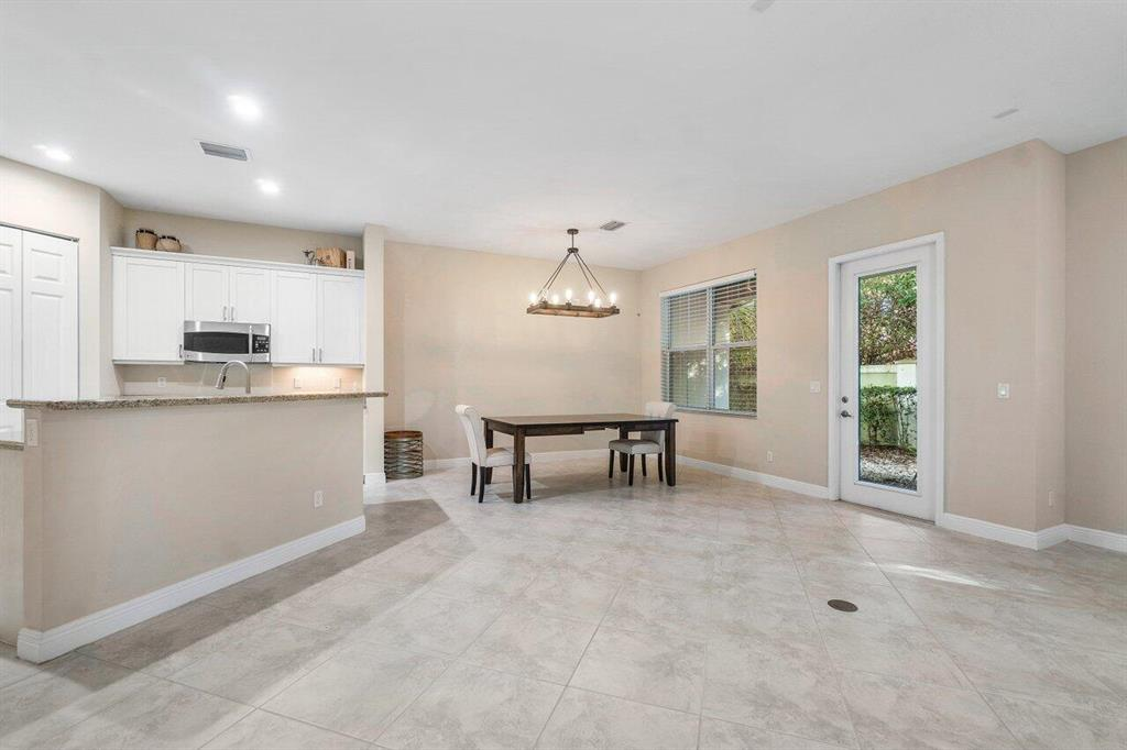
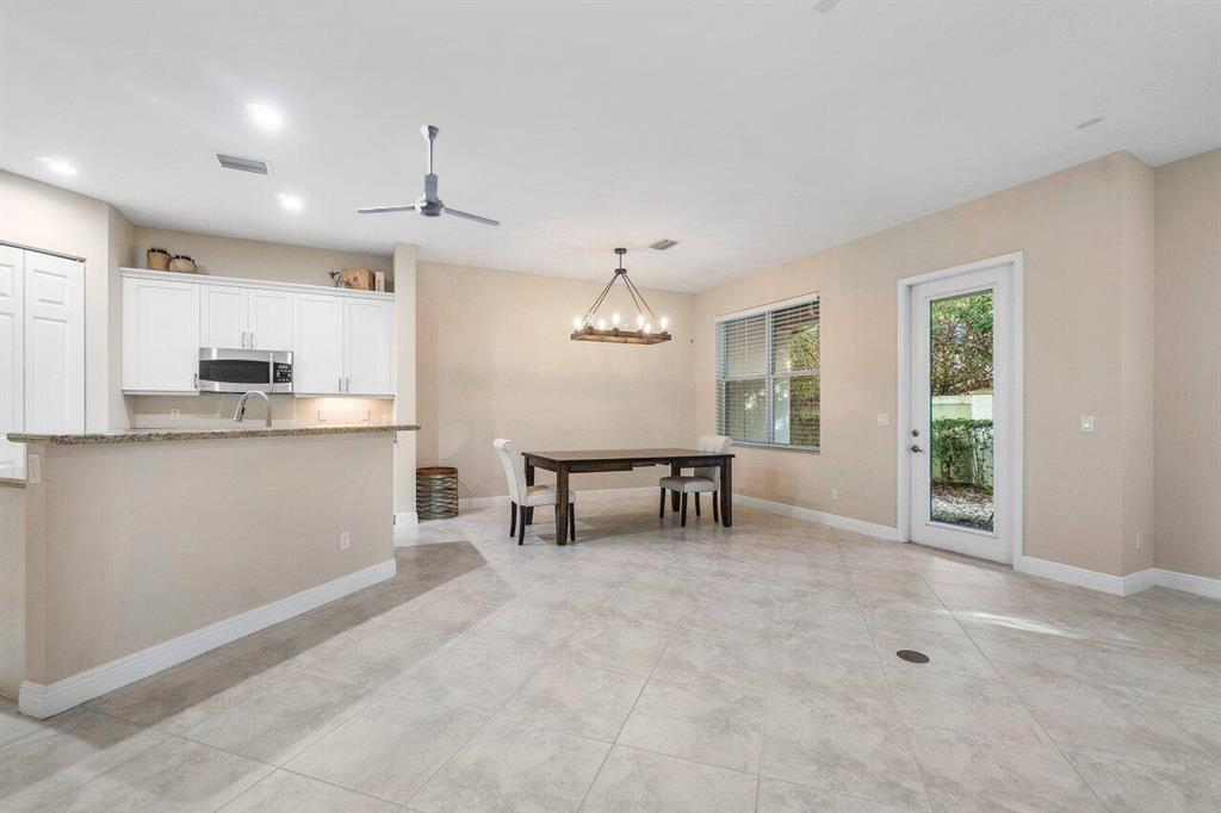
+ ceiling fan [355,124,502,226]
